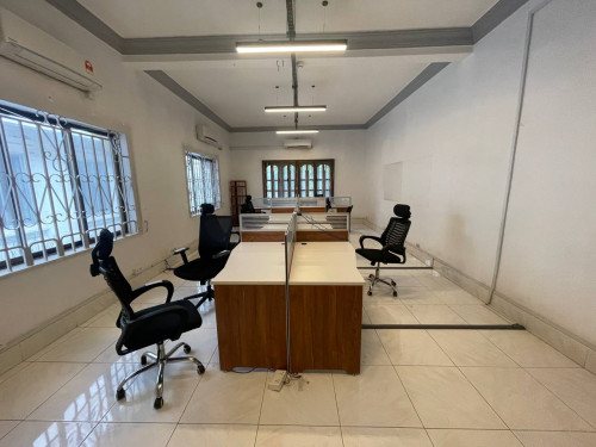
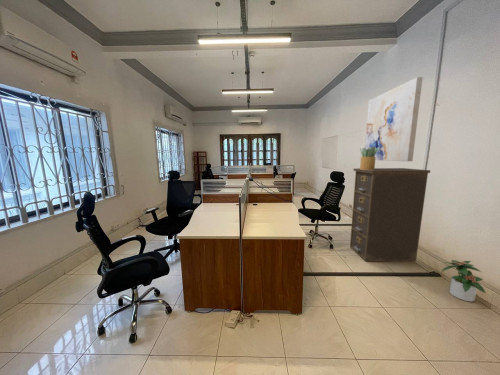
+ filing cabinet [349,167,431,262]
+ potted plant [441,259,487,302]
+ wall art [364,76,424,162]
+ potted plant [359,146,379,170]
